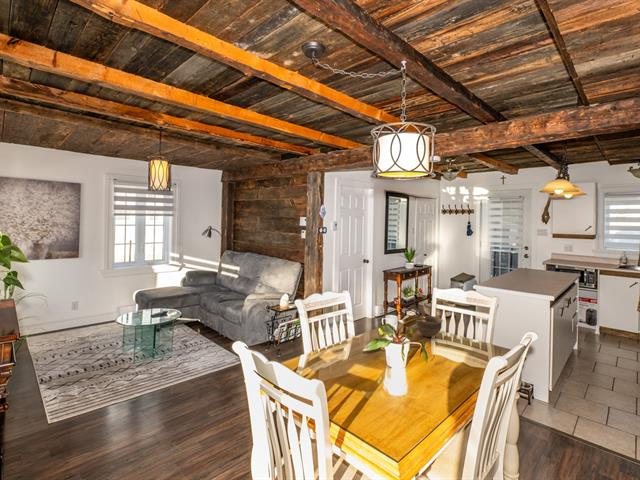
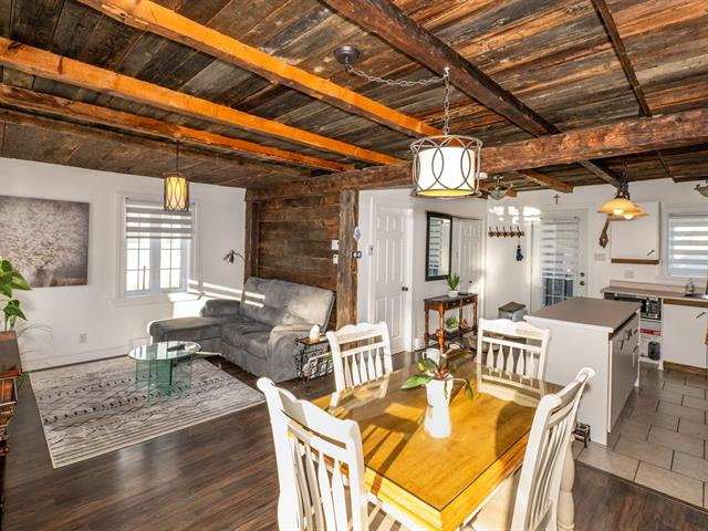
- ceramic bowl [415,315,444,338]
